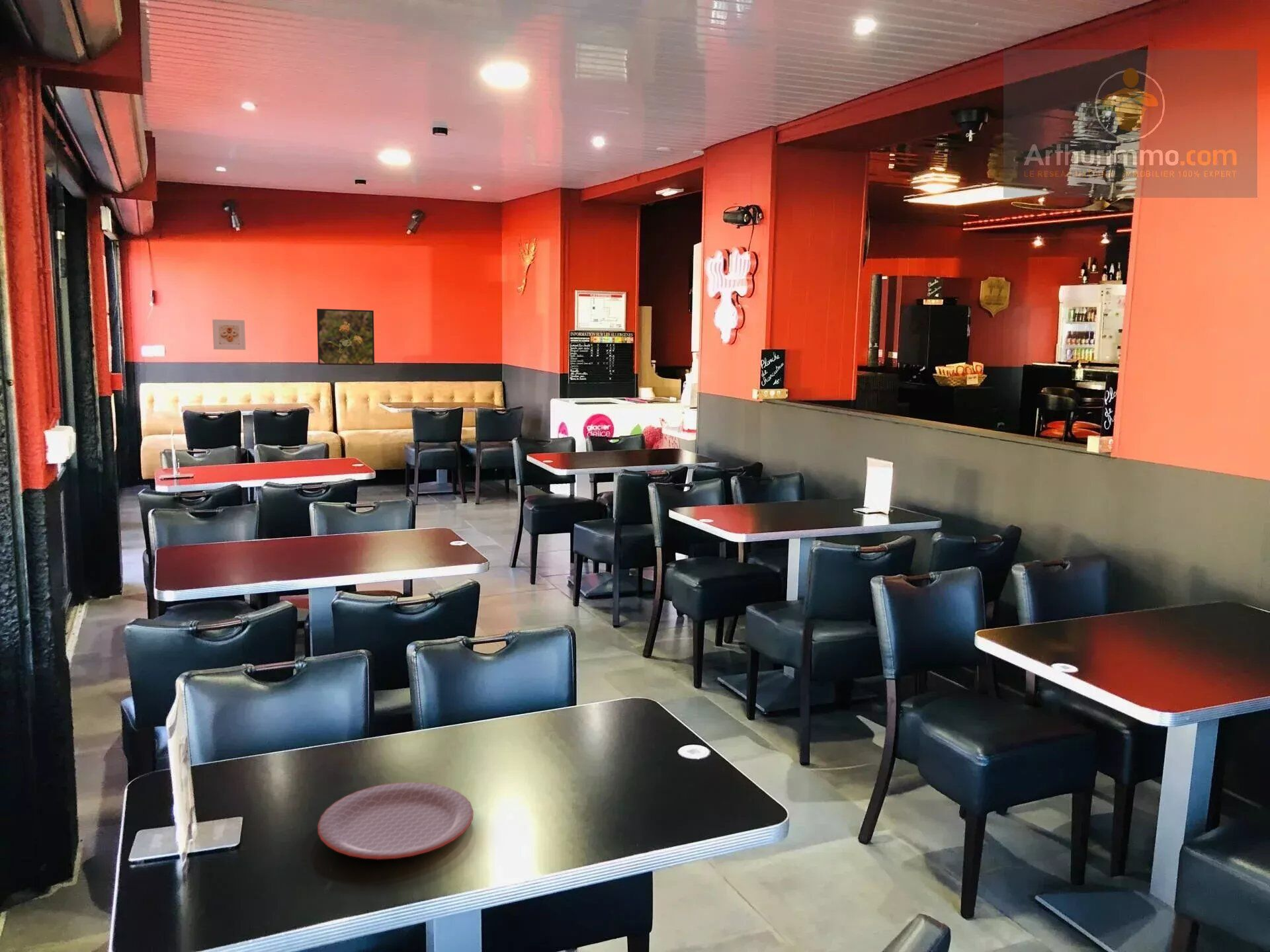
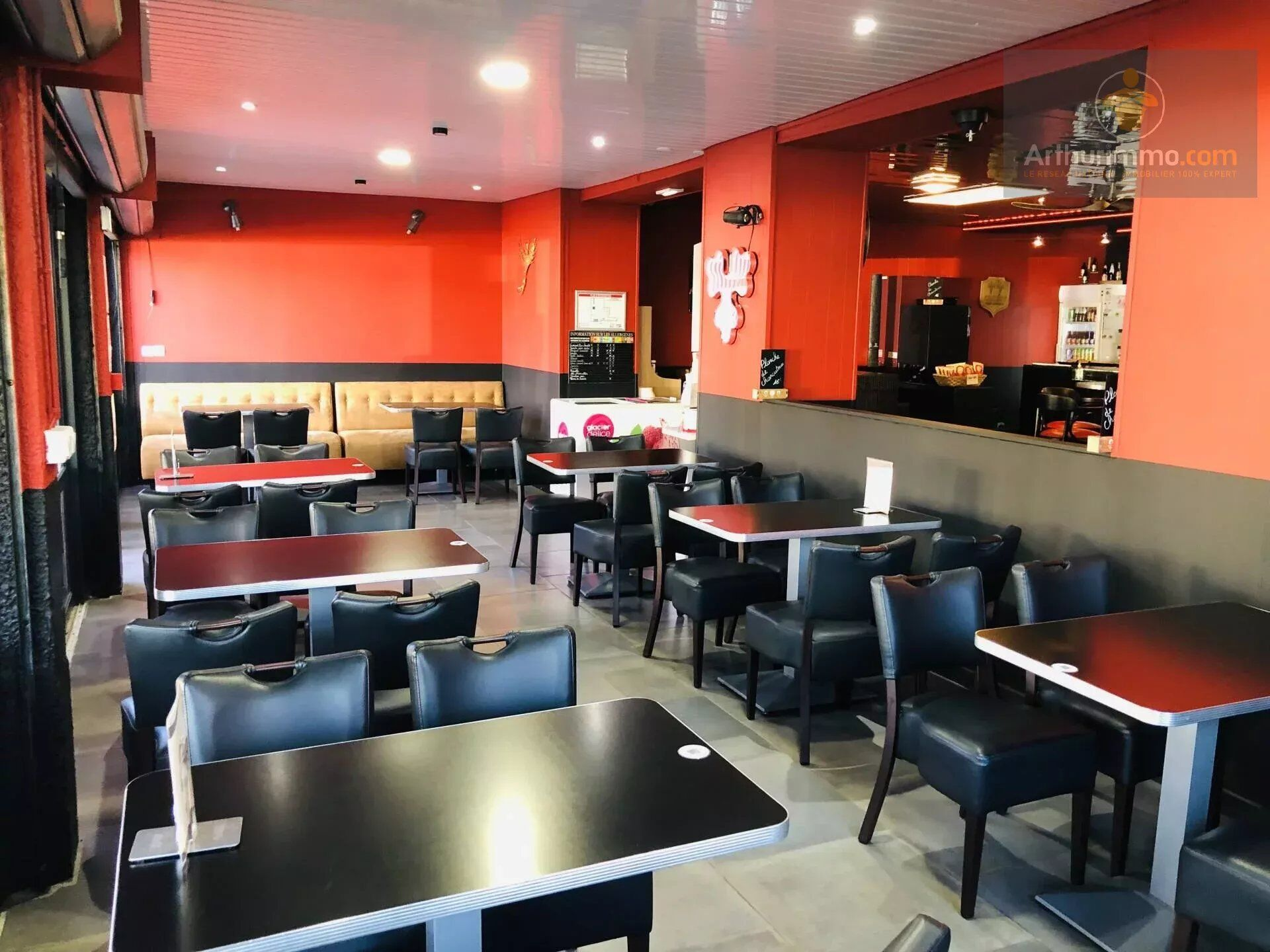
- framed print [316,308,375,366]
- plate [318,781,474,860]
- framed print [212,319,246,350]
